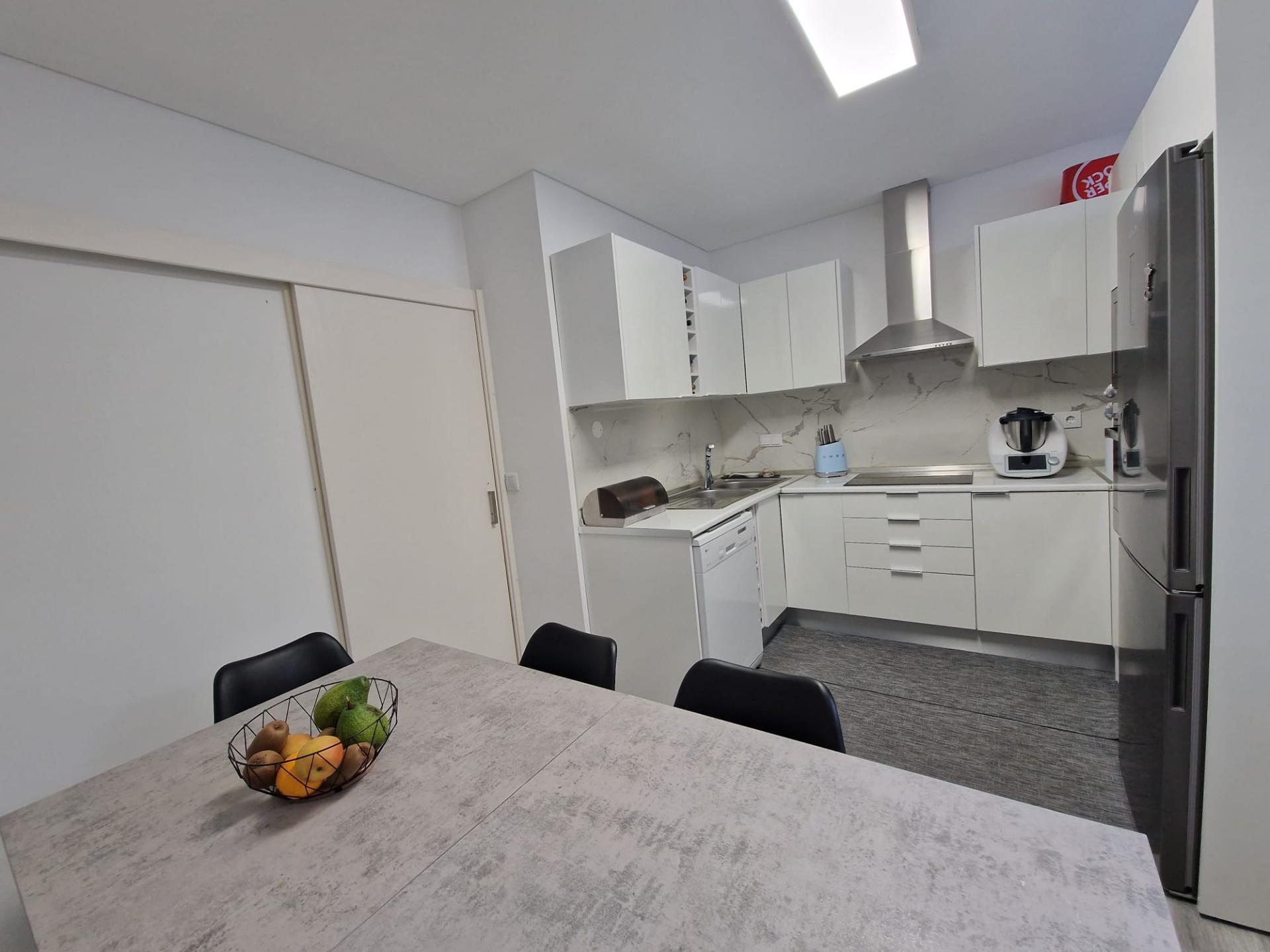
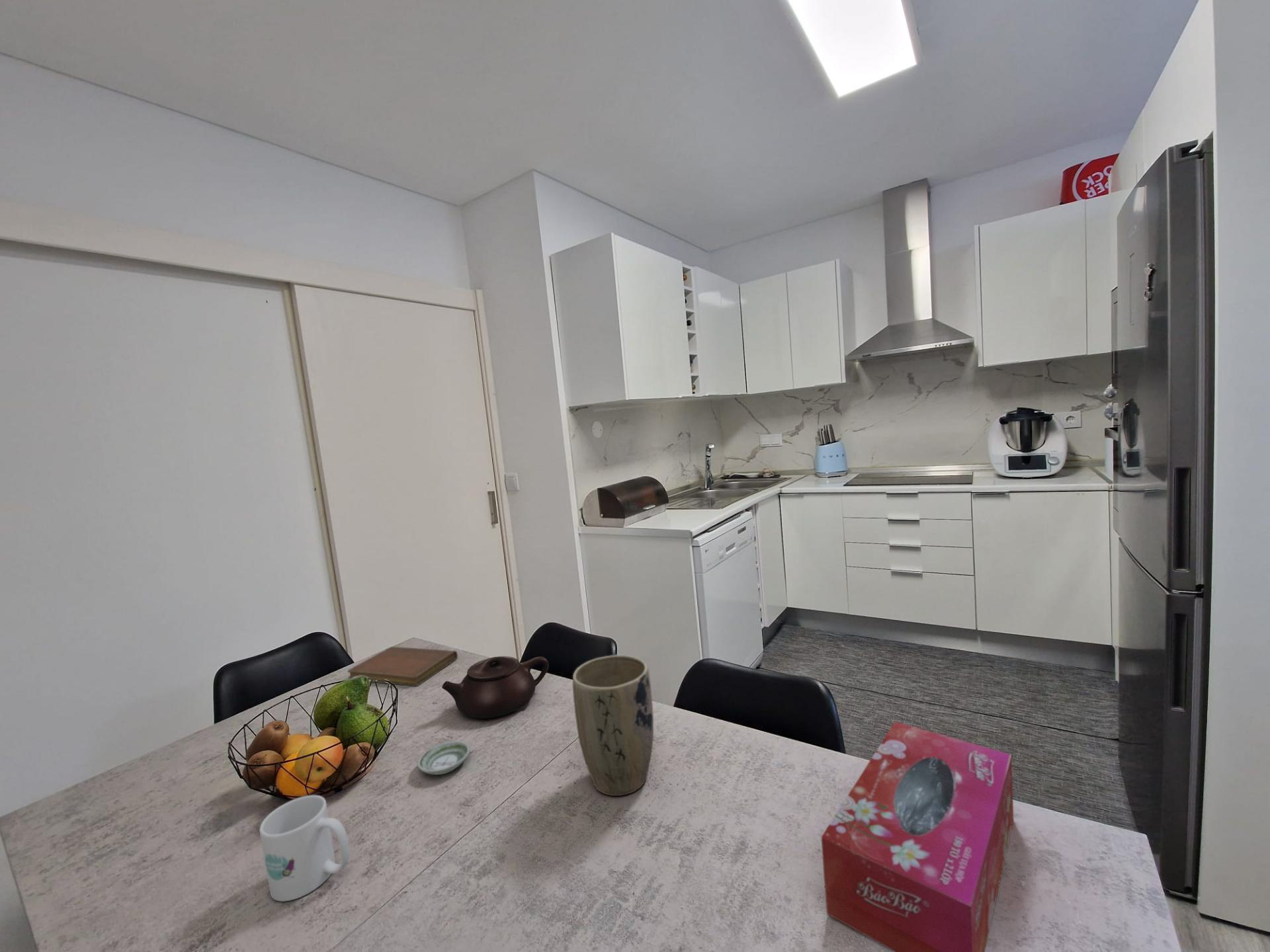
+ teapot [441,656,550,721]
+ notebook [347,646,458,687]
+ plant pot [572,654,654,797]
+ mug [259,795,350,902]
+ tissue box [821,721,1015,952]
+ saucer [417,740,471,775]
